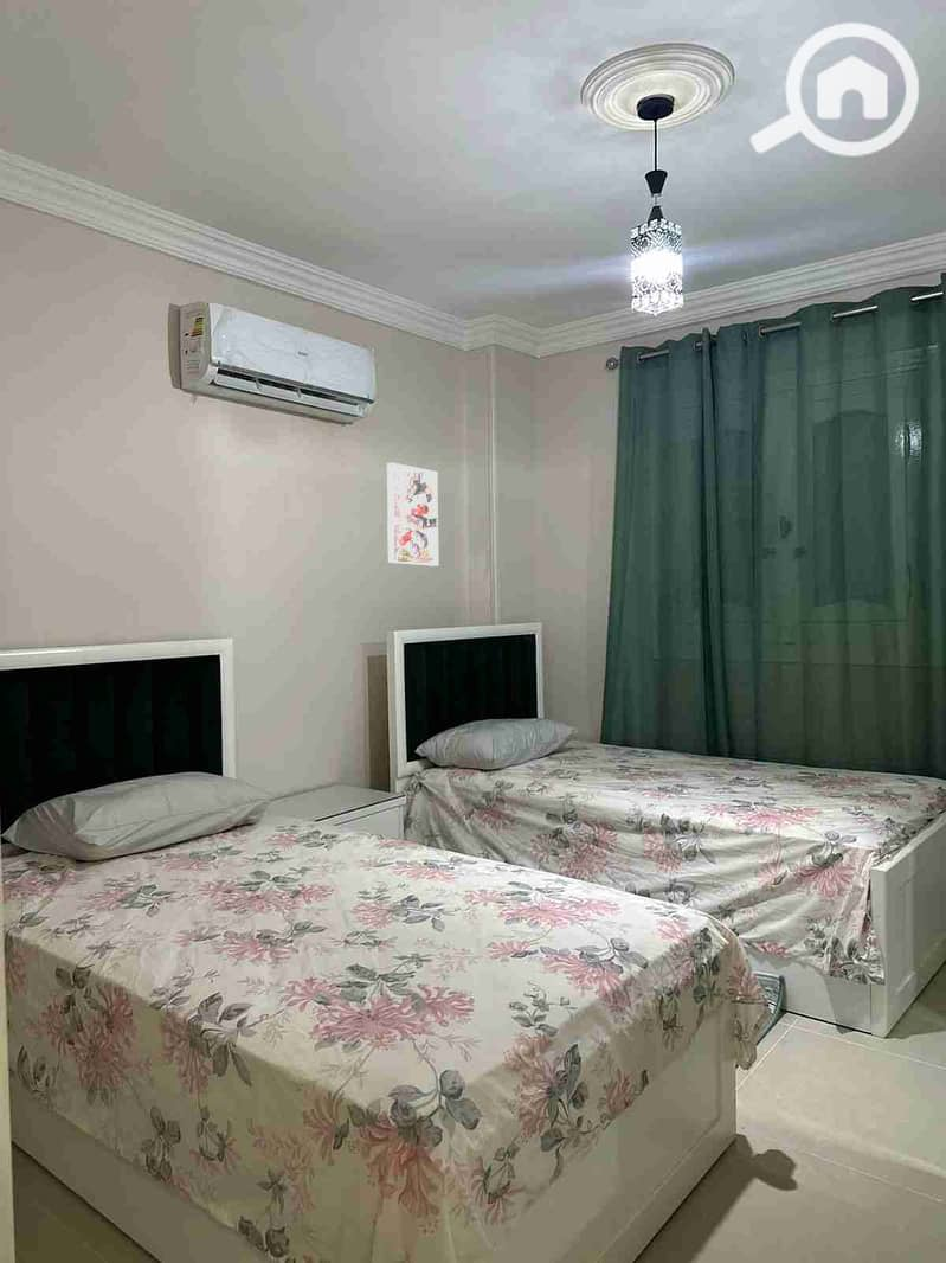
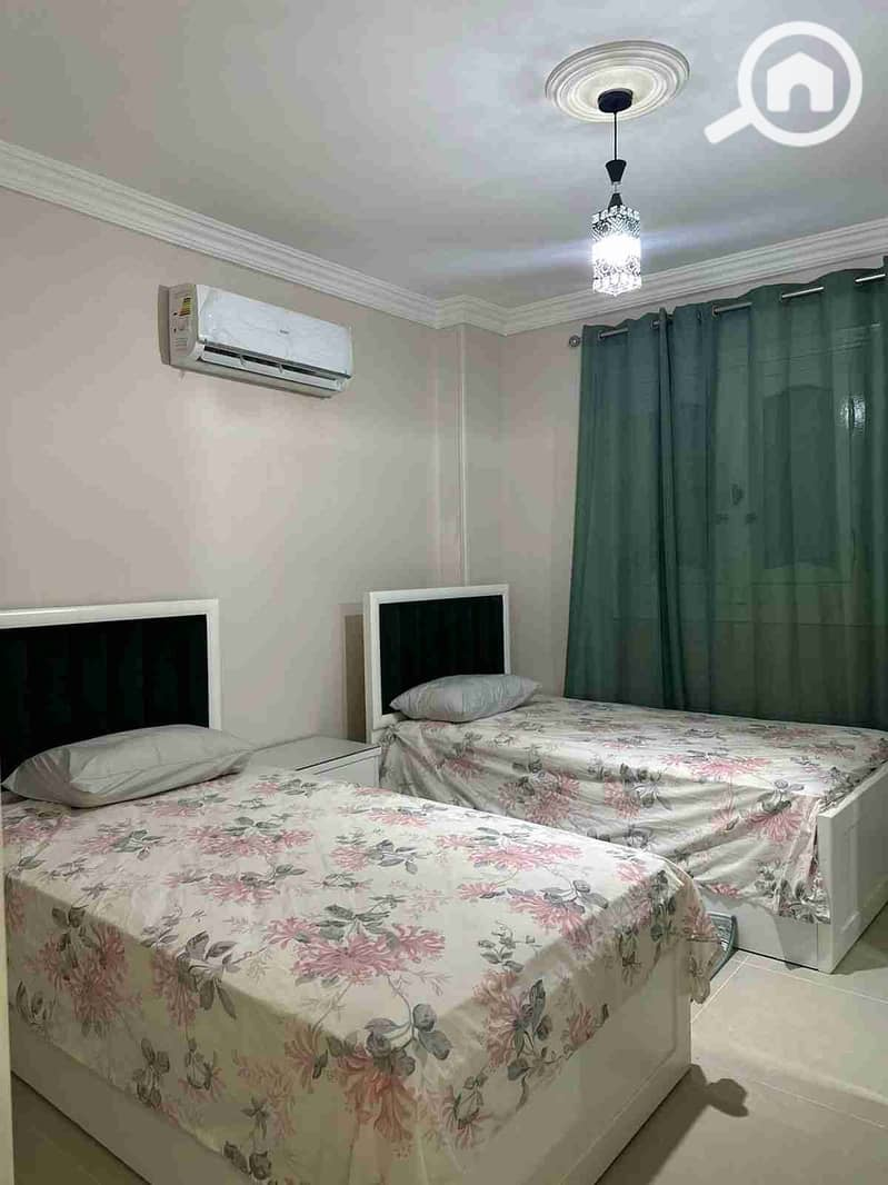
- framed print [386,462,439,568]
